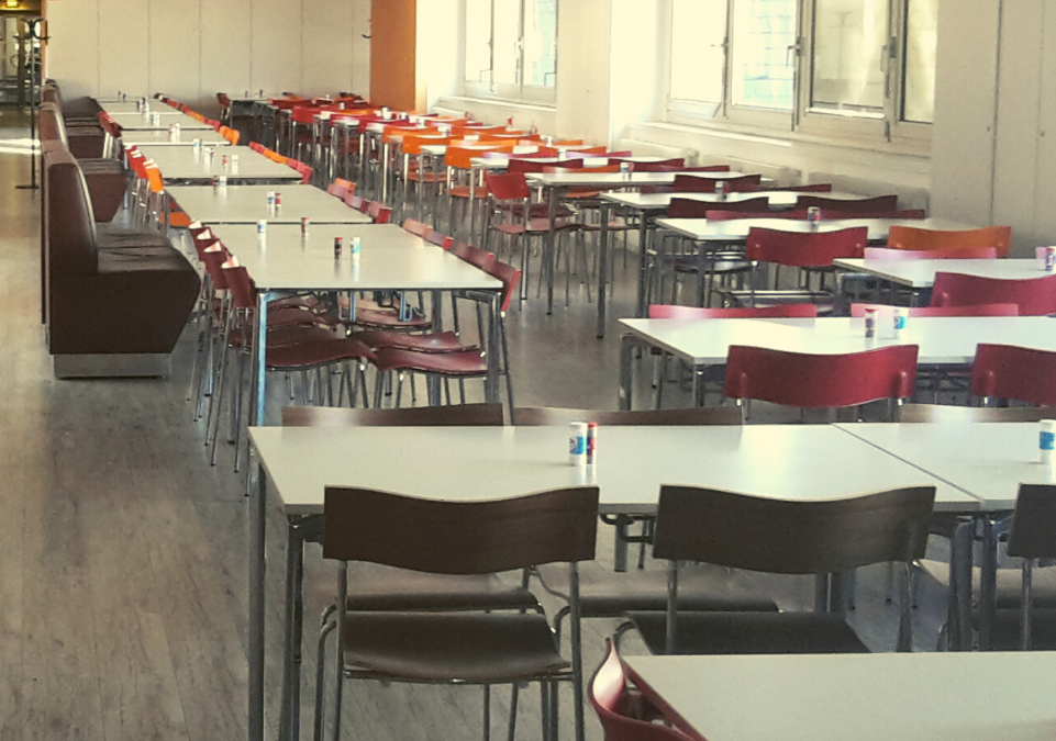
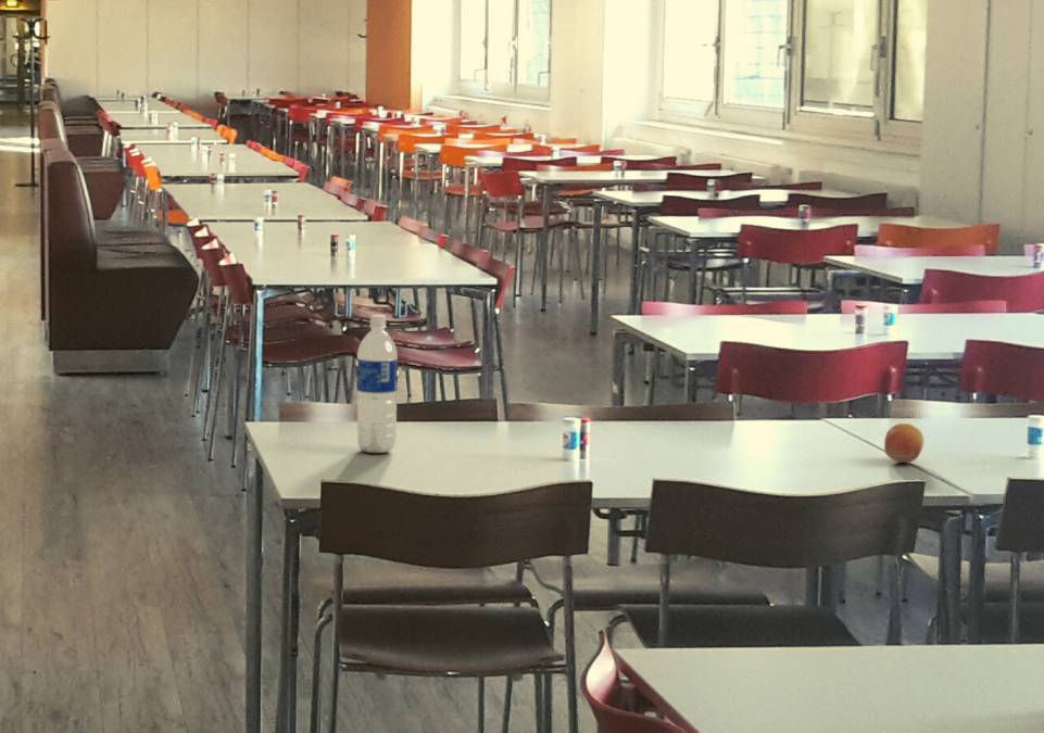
+ water bottle [356,314,399,454]
+ fruit [883,422,924,464]
